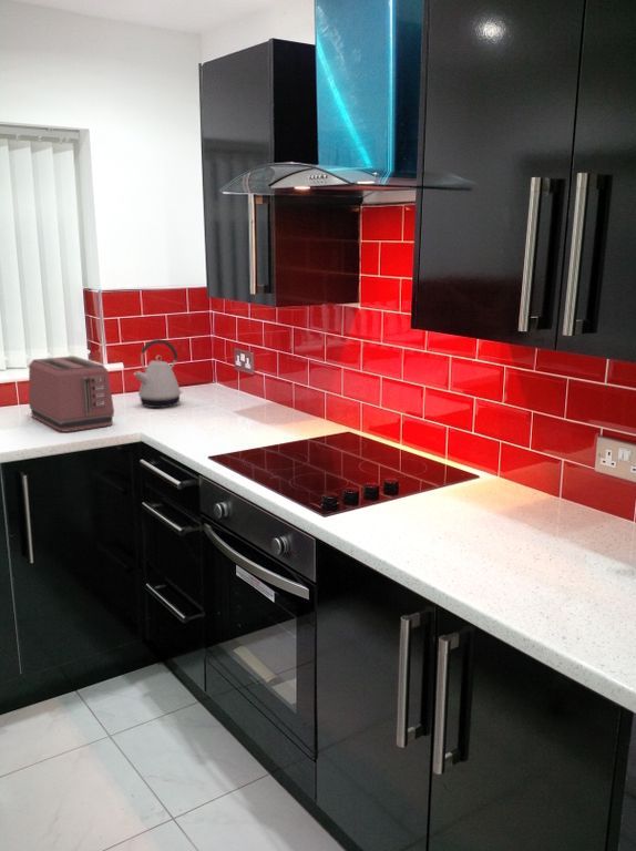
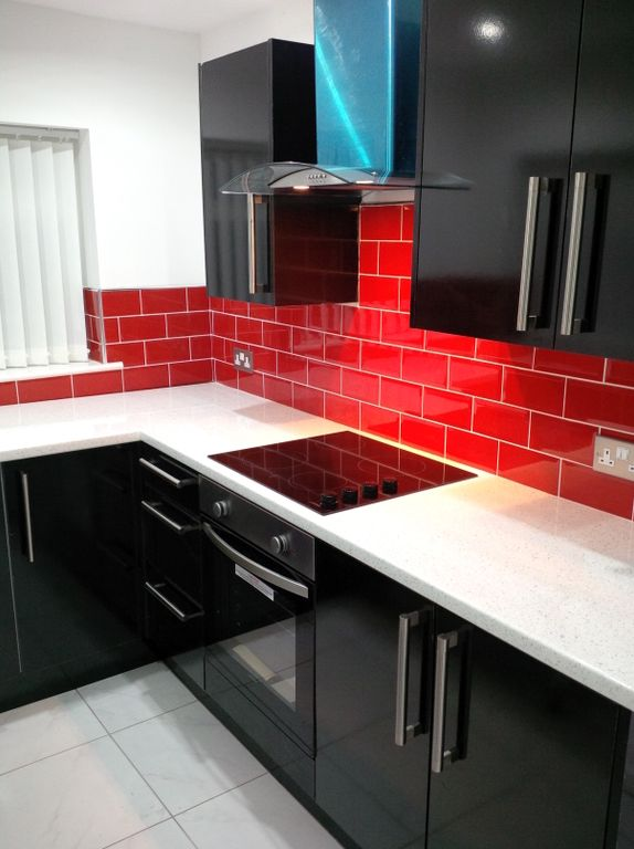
- toaster [28,355,115,433]
- kettle [133,338,183,409]
